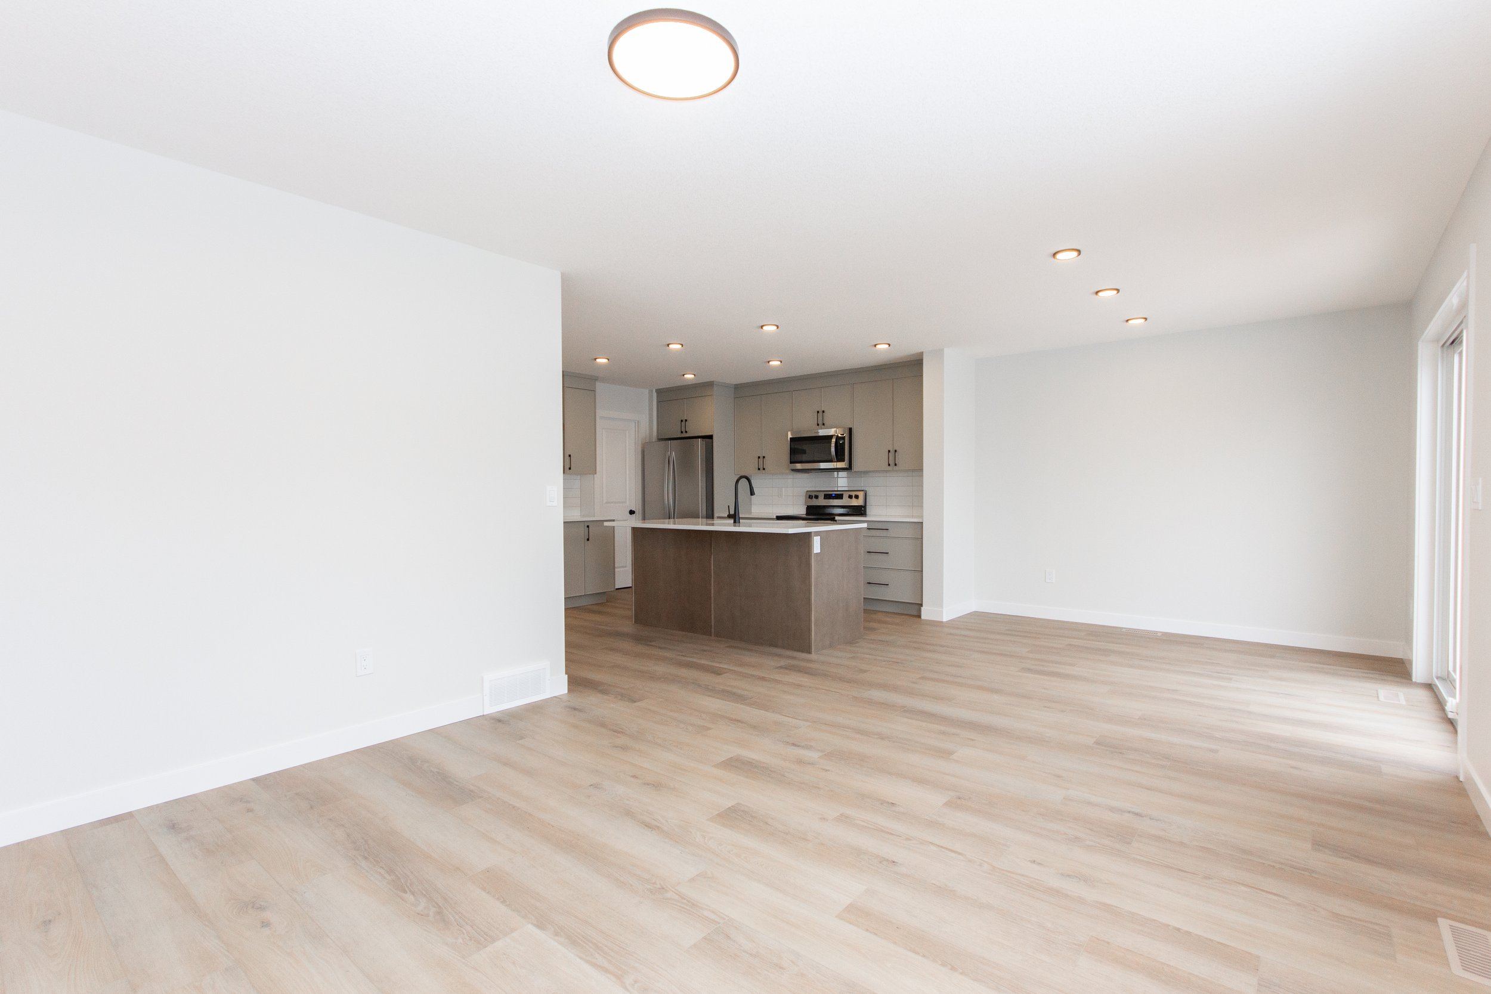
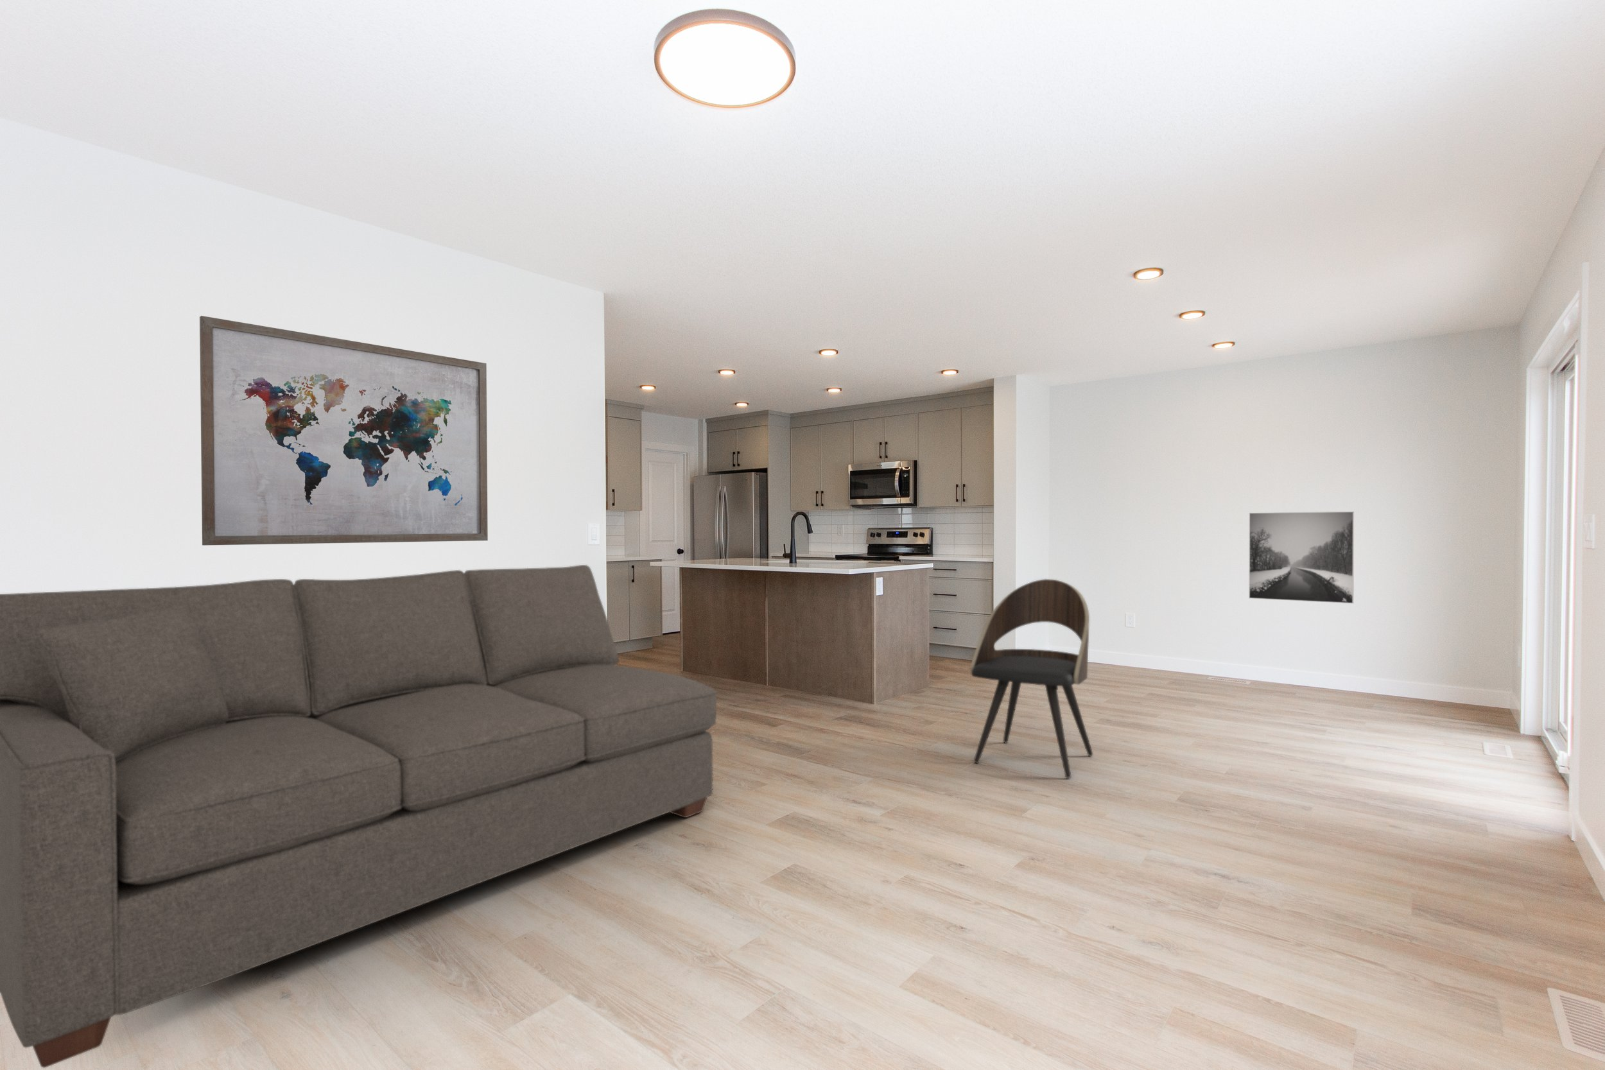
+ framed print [1248,511,1354,604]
+ dining chair [970,578,1094,779]
+ sofa [0,564,717,1069]
+ wall art [199,315,488,546]
